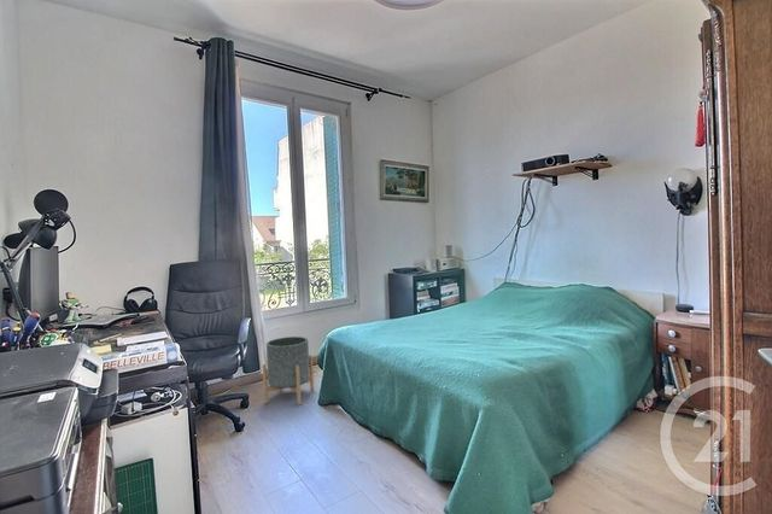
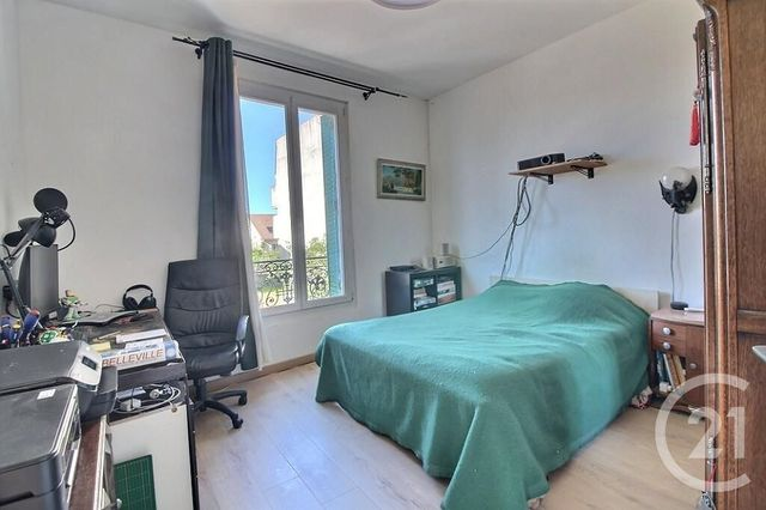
- planter [262,335,315,405]
